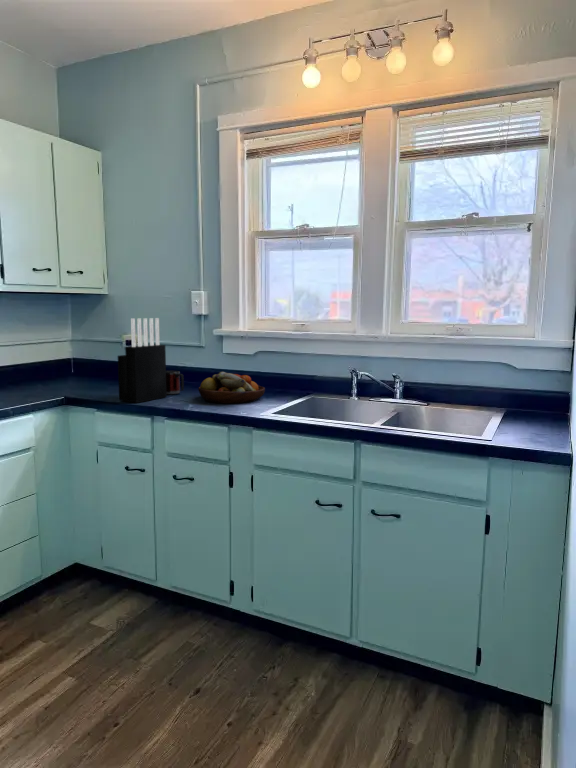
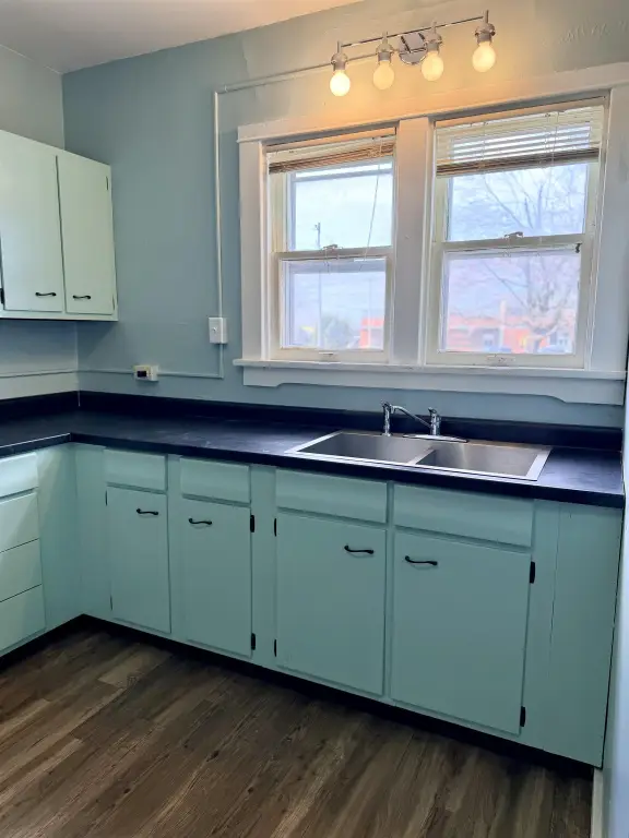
- knife block [117,317,168,404]
- mug [166,370,185,395]
- fruit bowl [197,371,266,404]
